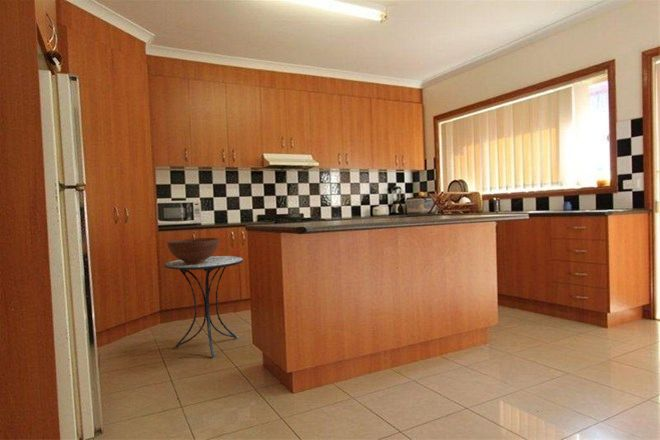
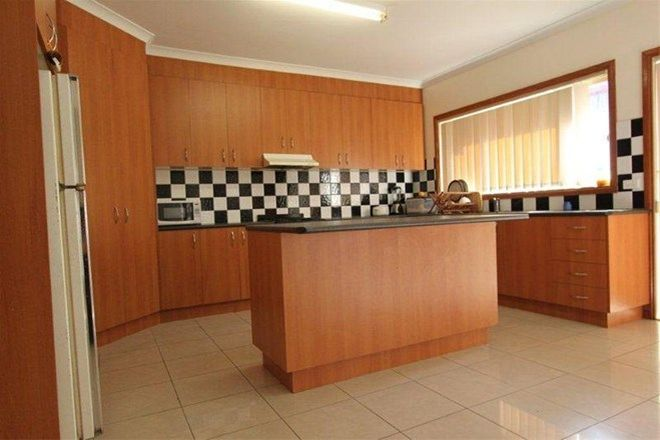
- side table [164,255,244,360]
- fruit bowl [166,237,220,264]
